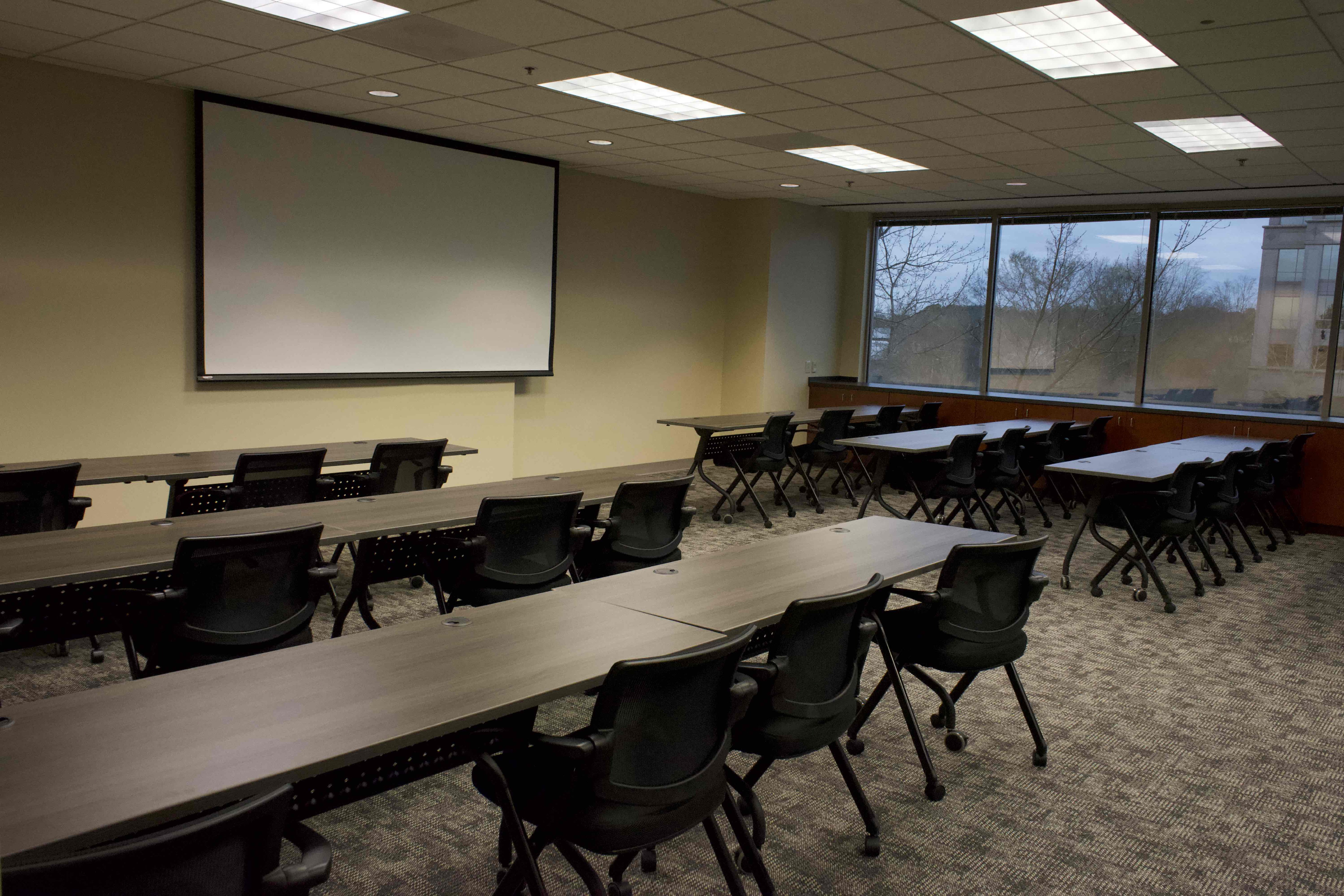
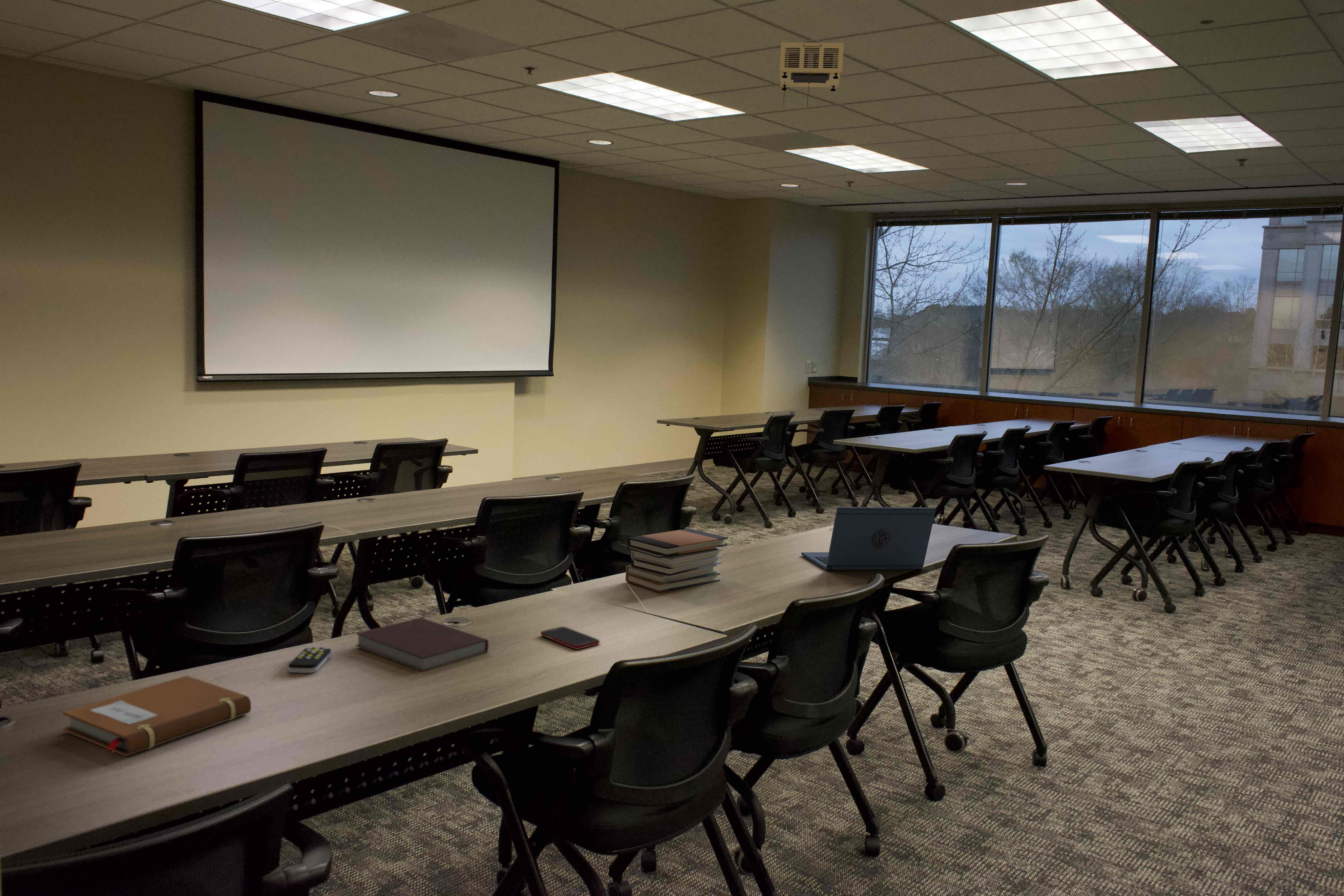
+ notebook [62,675,251,756]
+ remote control [288,646,332,673]
+ projector [779,42,844,107]
+ cell phone [540,626,600,650]
+ book stack [625,528,728,592]
+ notebook [355,617,489,672]
+ laptop [801,507,936,571]
